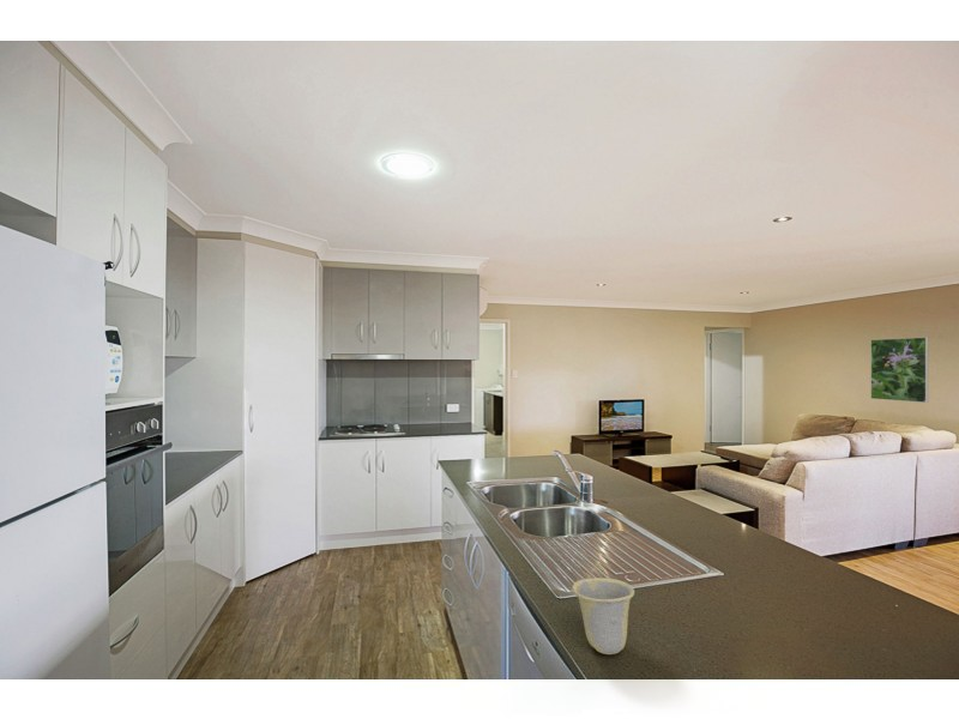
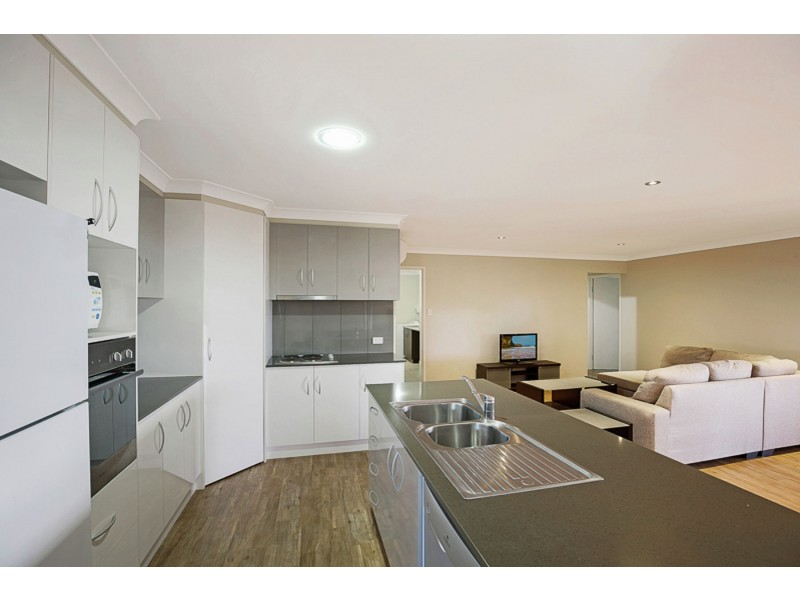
- cup [571,576,635,655]
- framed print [869,336,929,404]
